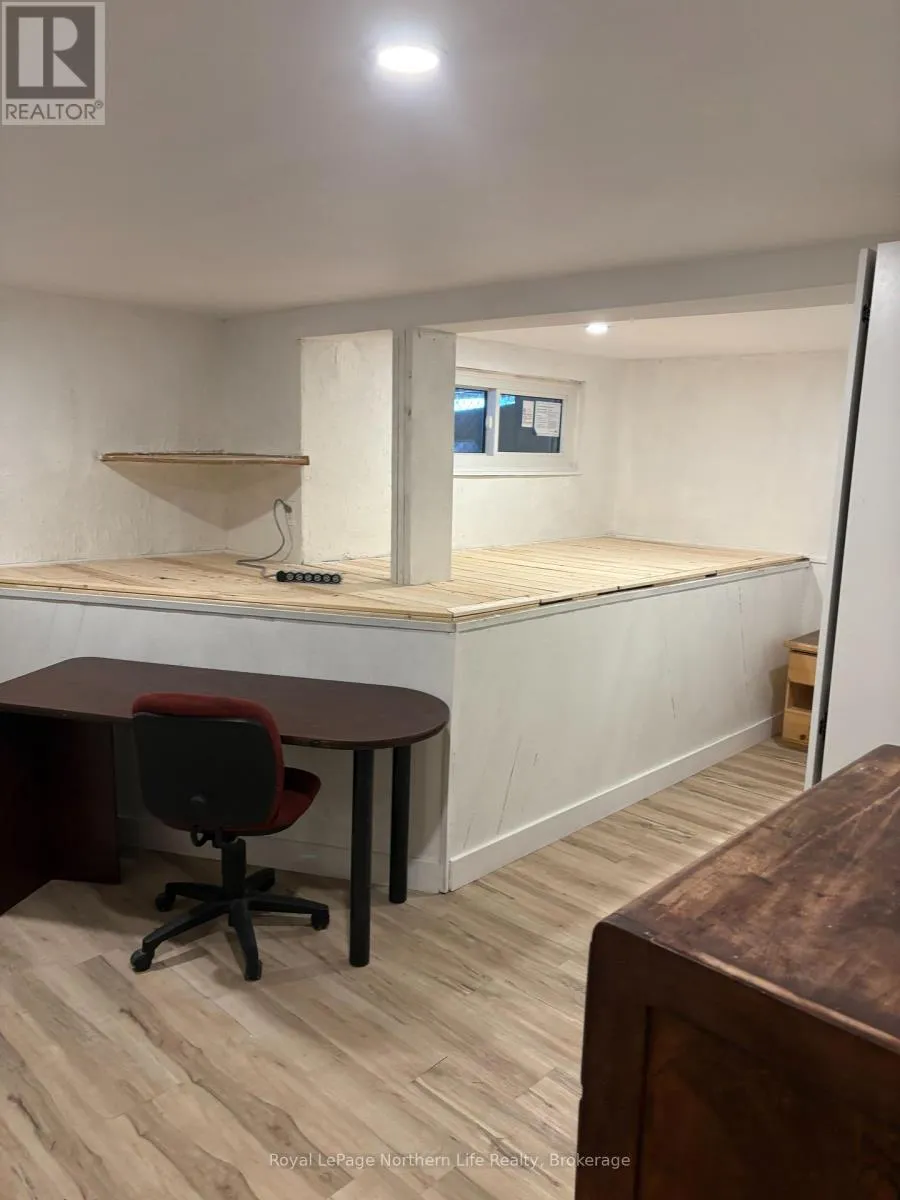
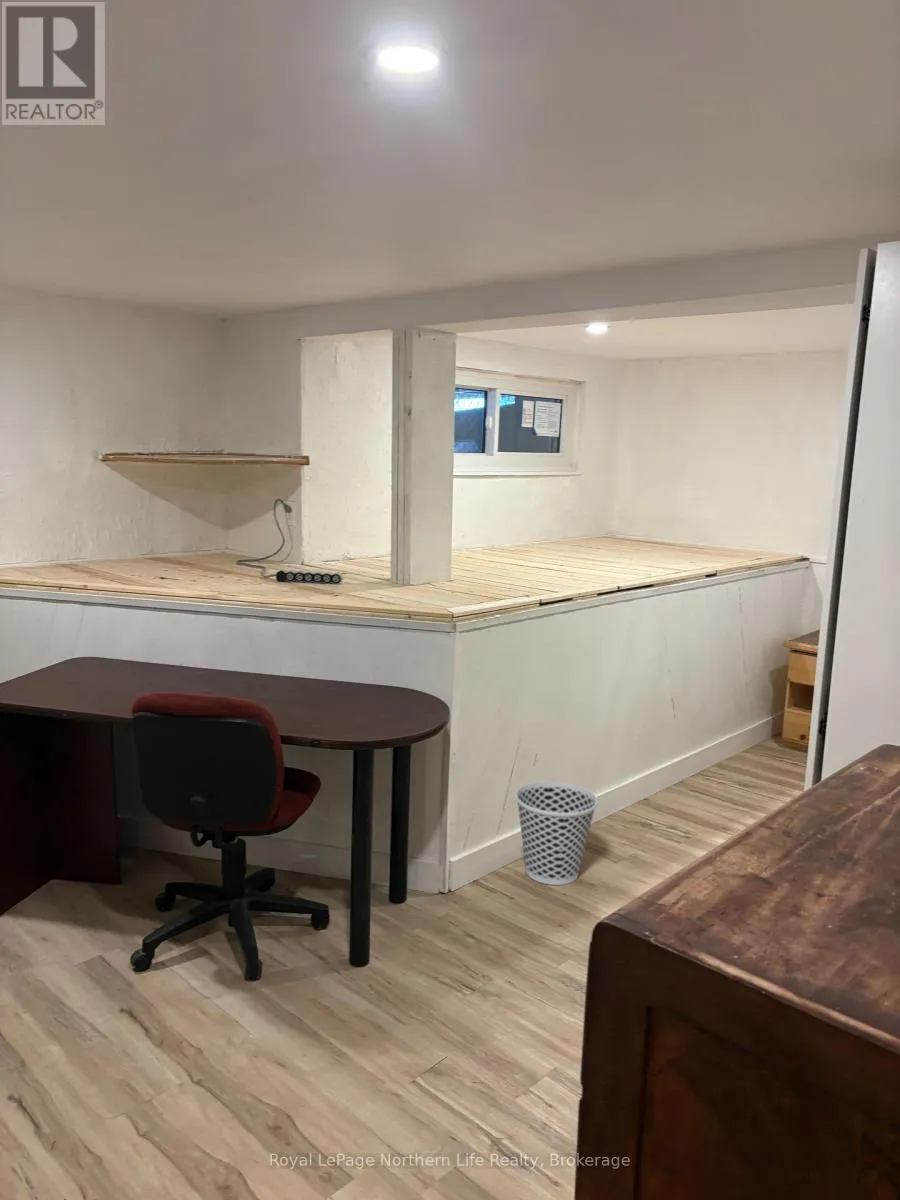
+ wastebasket [514,781,599,886]
